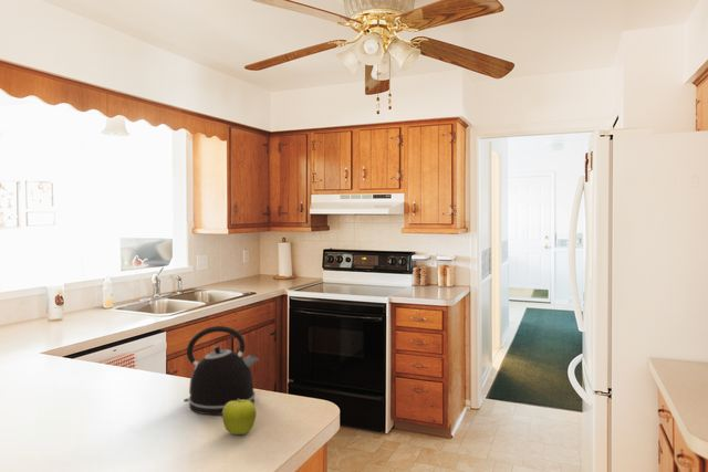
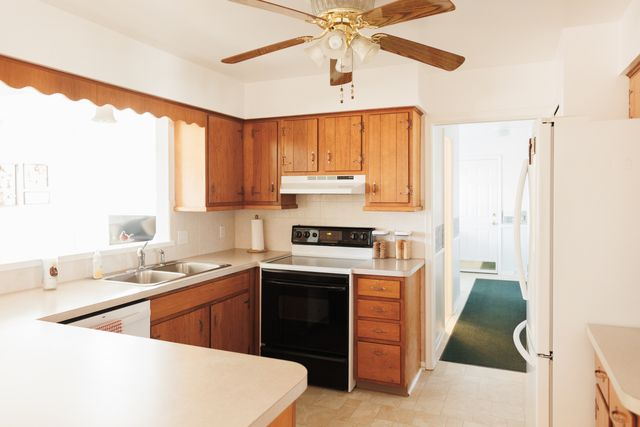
- kettle [183,325,260,416]
- fruit [221,399,257,436]
